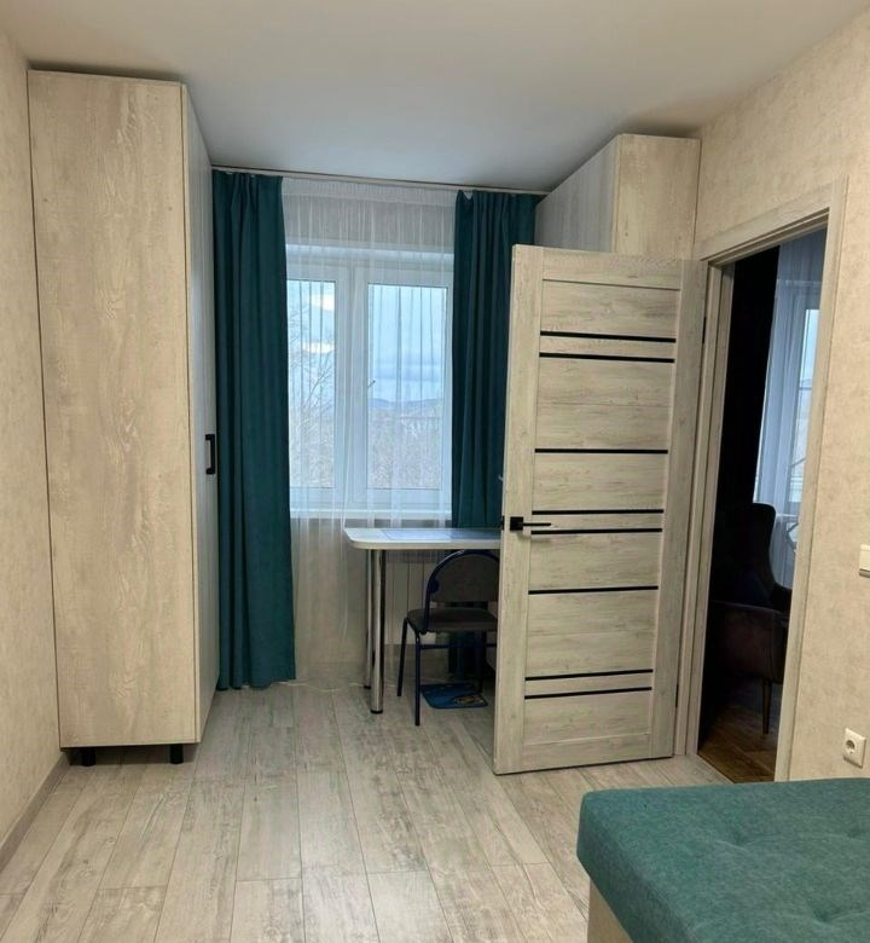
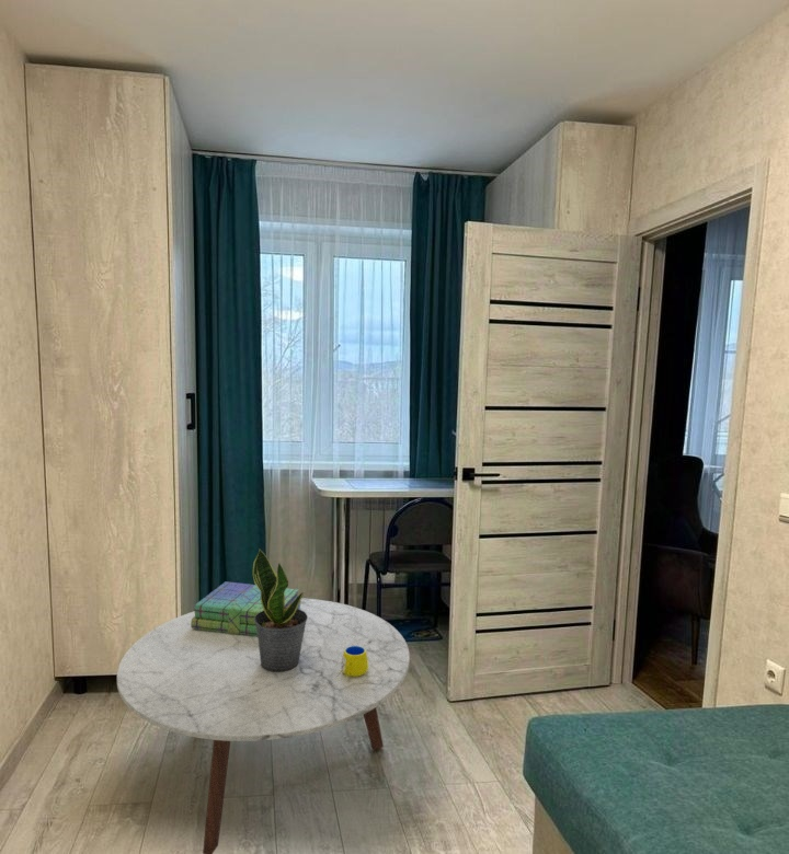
+ coffee table [116,597,411,854]
+ mug [336,646,368,677]
+ potted plant [252,549,308,672]
+ stack of books [191,580,301,636]
